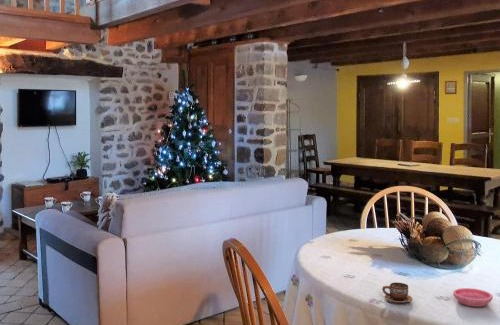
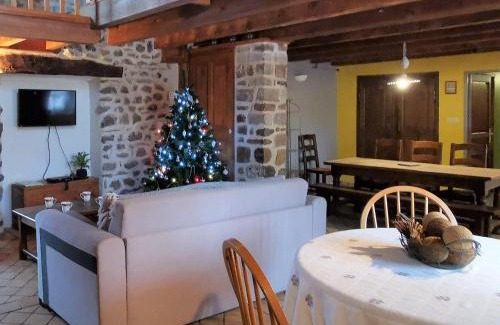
- saucer [452,287,494,308]
- cup [381,281,414,304]
